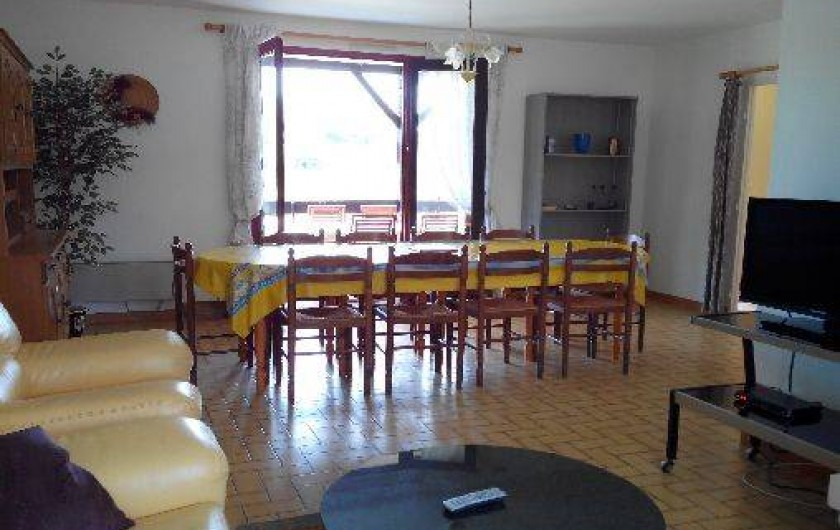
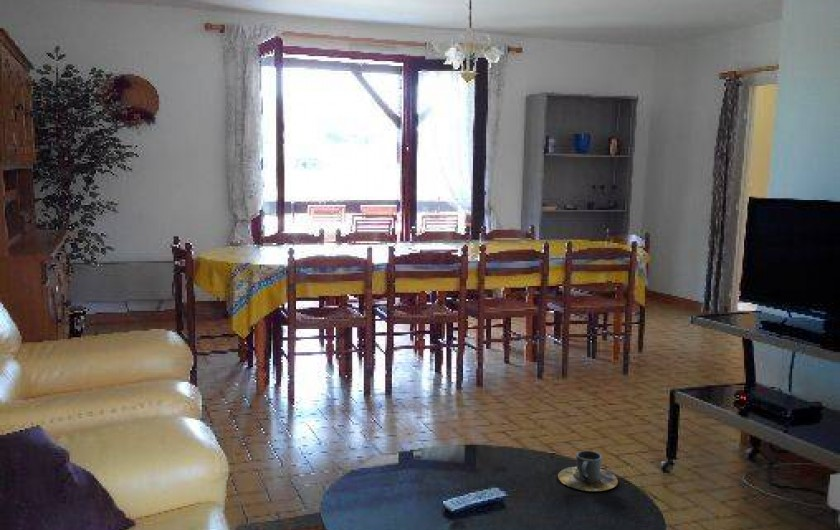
+ cup [557,450,619,492]
